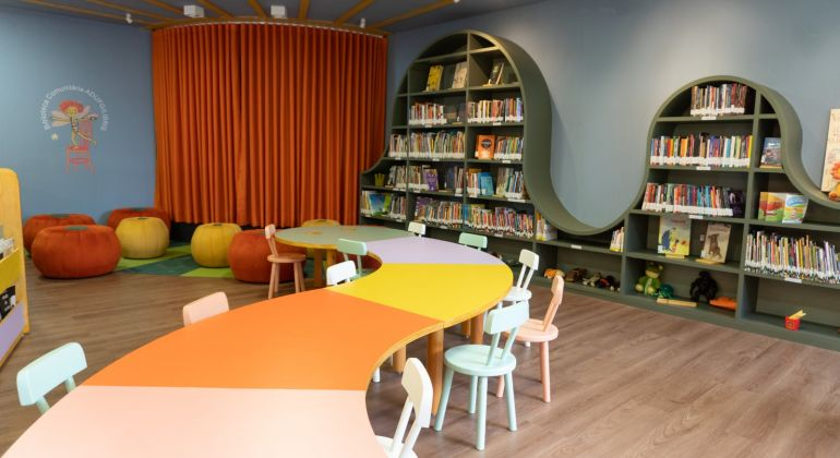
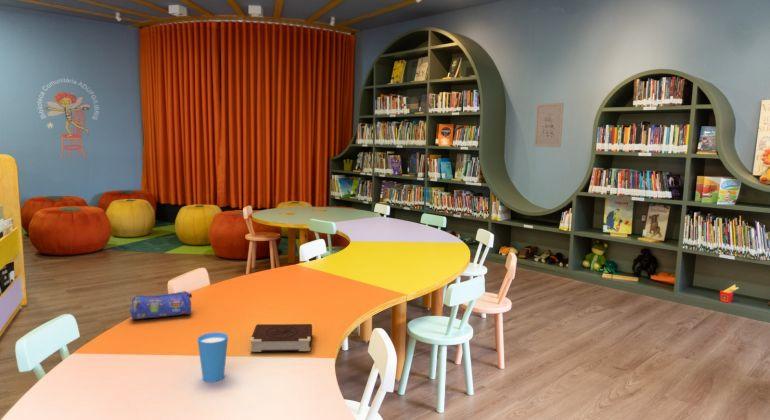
+ wall art [533,102,565,148]
+ book [249,323,313,353]
+ cup [196,331,229,383]
+ pencil case [129,290,193,320]
